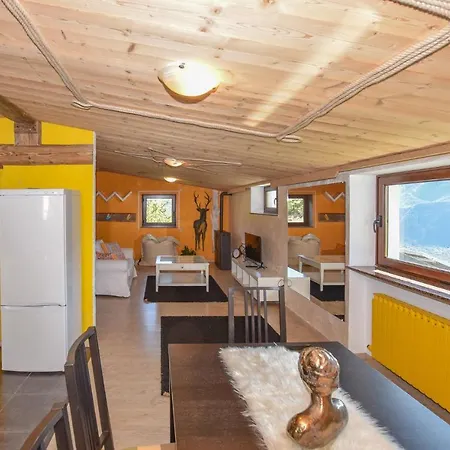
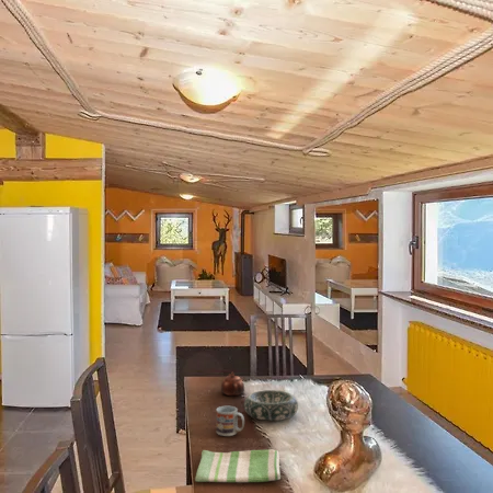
+ decorative bowl [243,389,299,422]
+ dish towel [194,448,282,483]
+ cup [215,405,245,437]
+ teapot [220,371,245,397]
